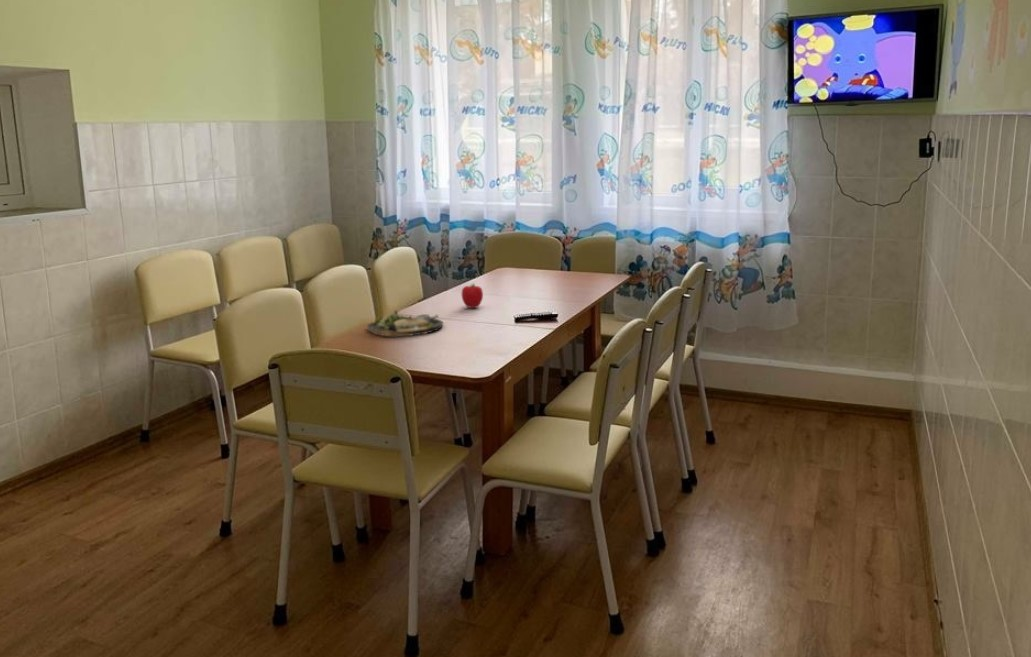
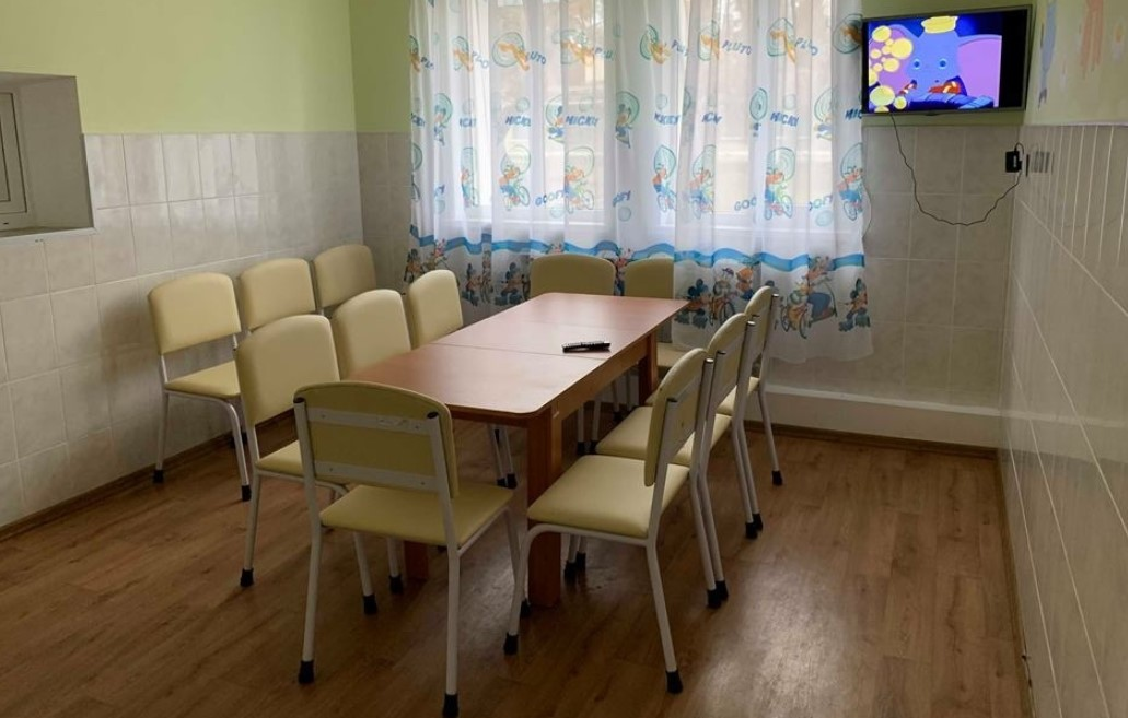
- fruit [461,282,484,309]
- dinner plate [366,310,444,337]
